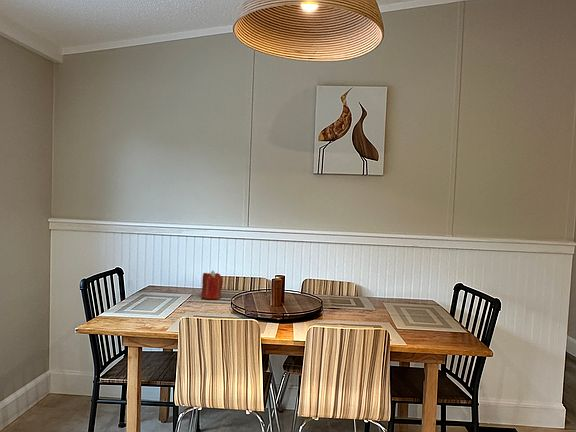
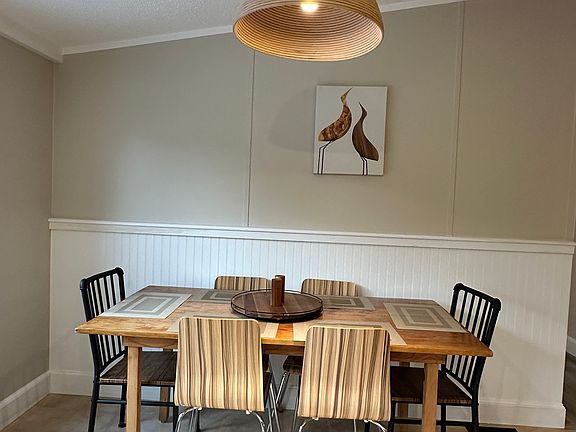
- candle [201,270,224,300]
